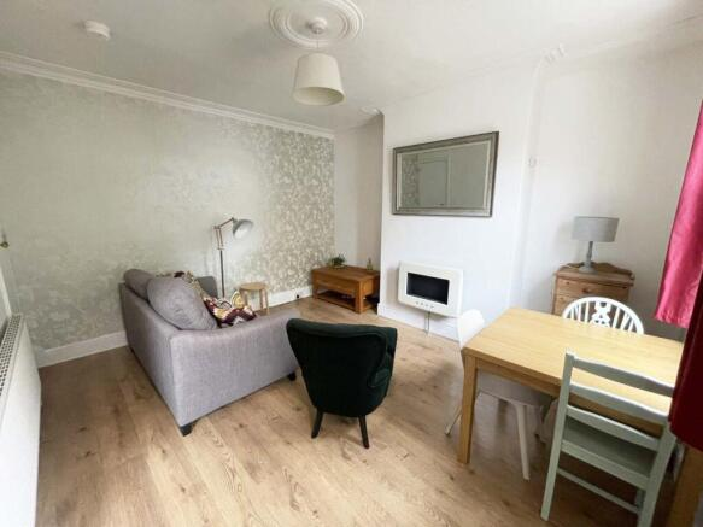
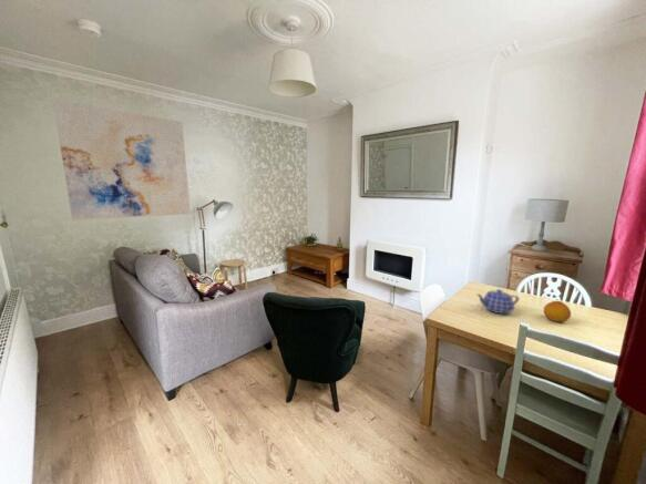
+ wall art [52,97,192,220]
+ teapot [476,288,520,315]
+ fruit [543,300,572,322]
